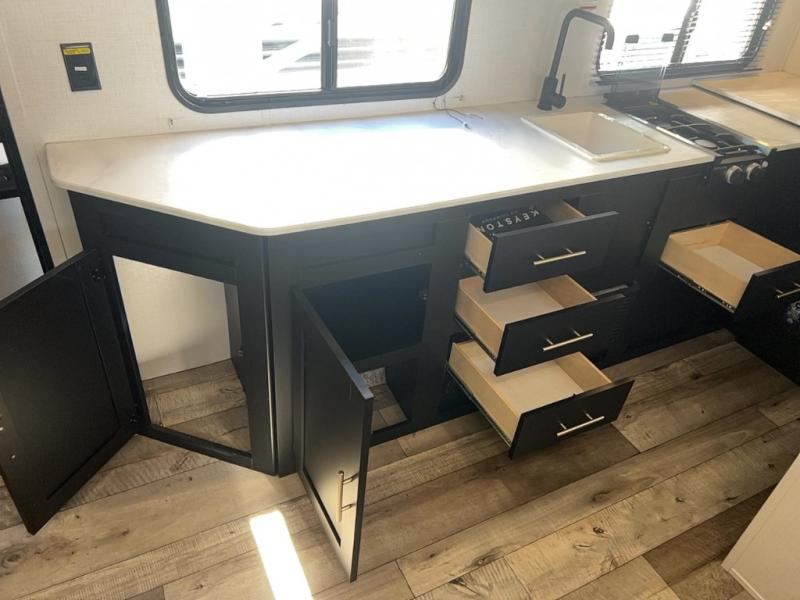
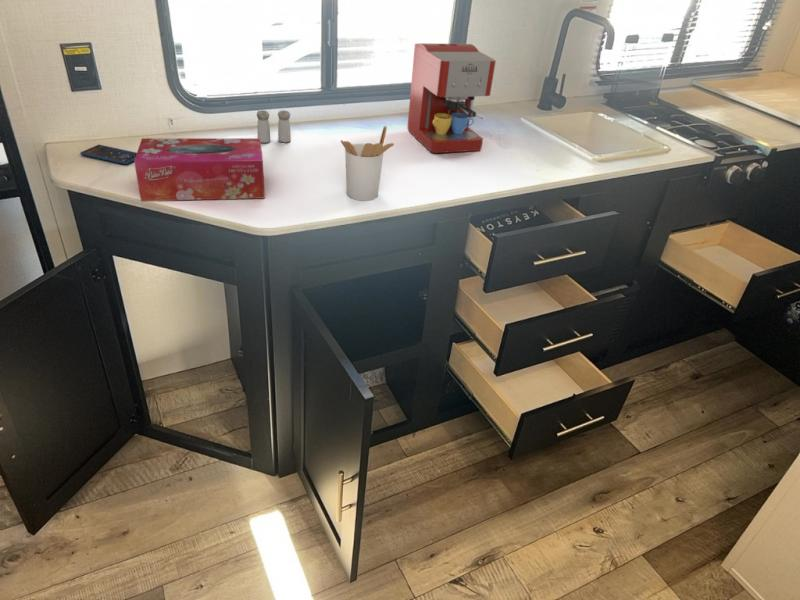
+ salt and pepper shaker [256,109,292,144]
+ utensil holder [340,125,395,202]
+ coffee maker [407,42,497,154]
+ smartphone [79,144,137,166]
+ tissue box [133,137,266,202]
